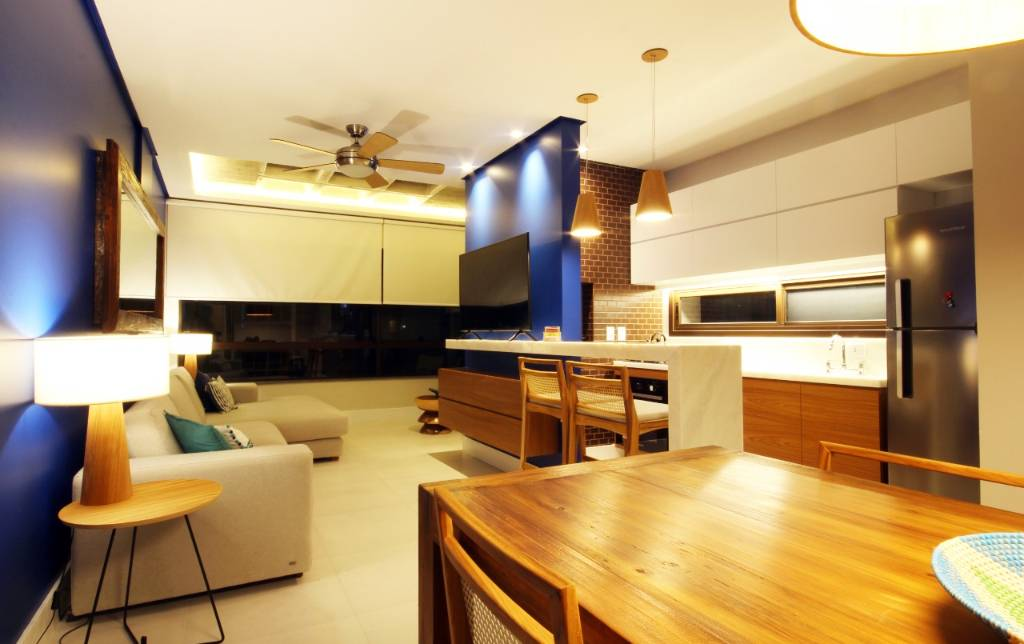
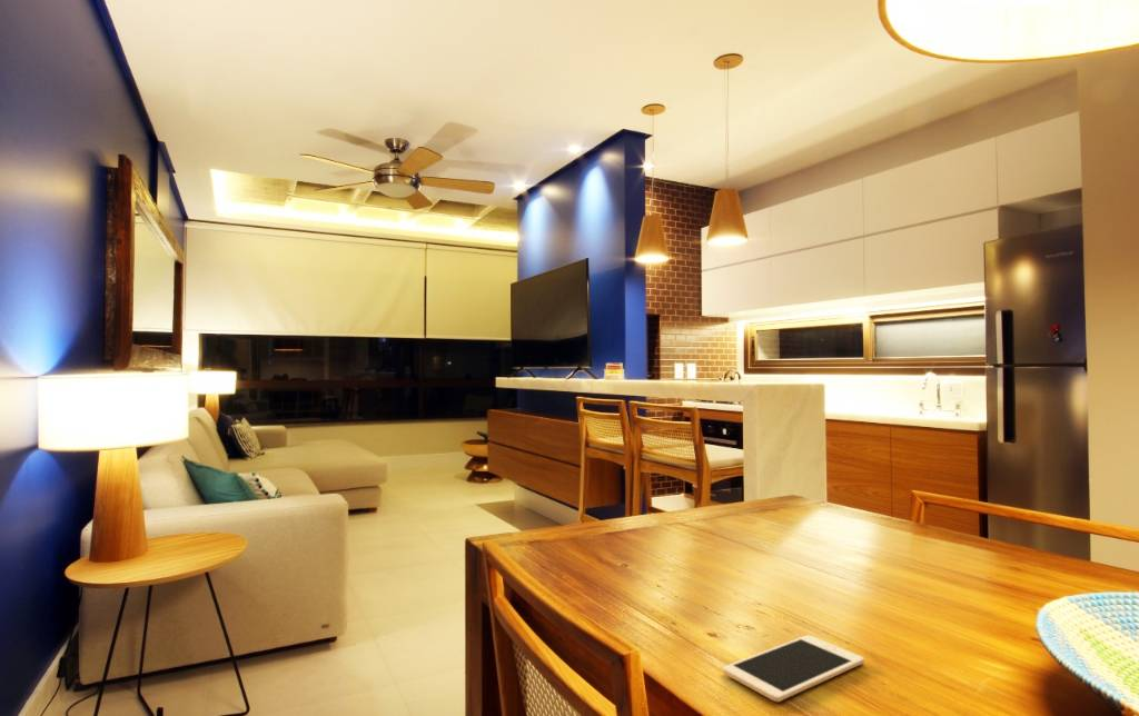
+ cell phone [722,634,865,703]
